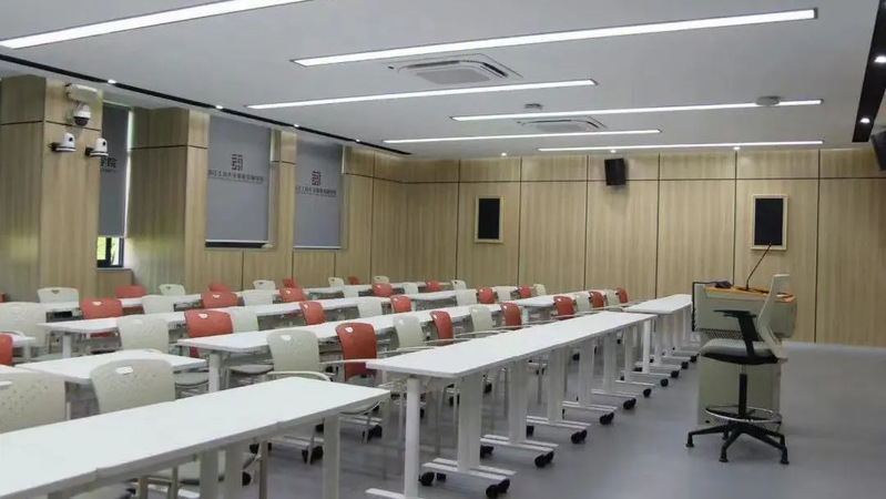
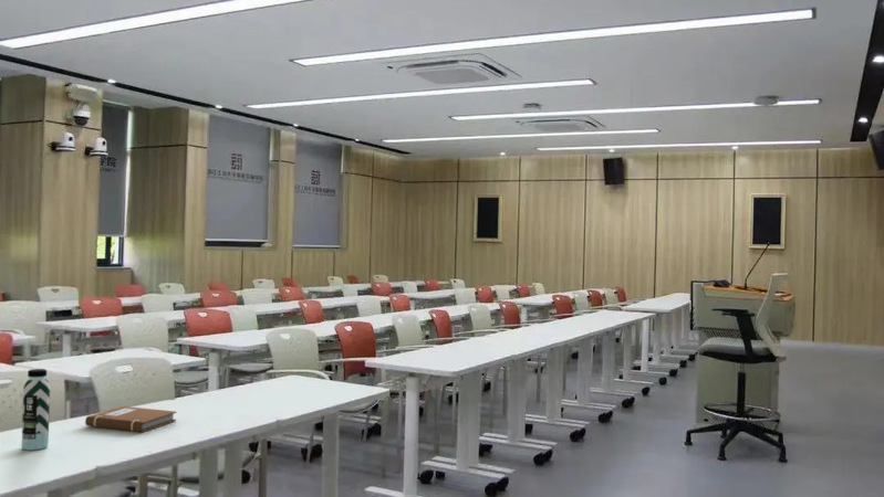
+ water bottle [21,368,51,452]
+ notebook [84,405,177,433]
